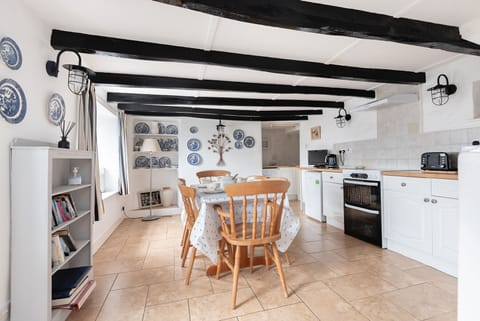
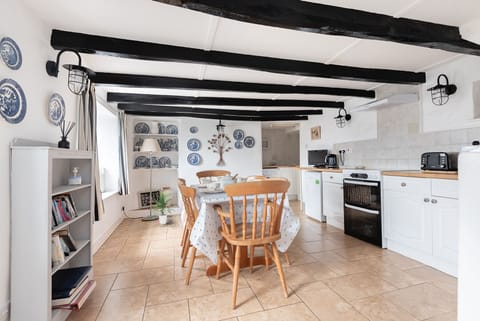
+ indoor plant [151,191,177,226]
